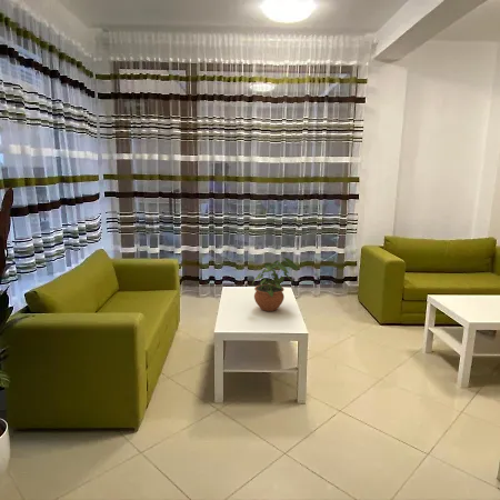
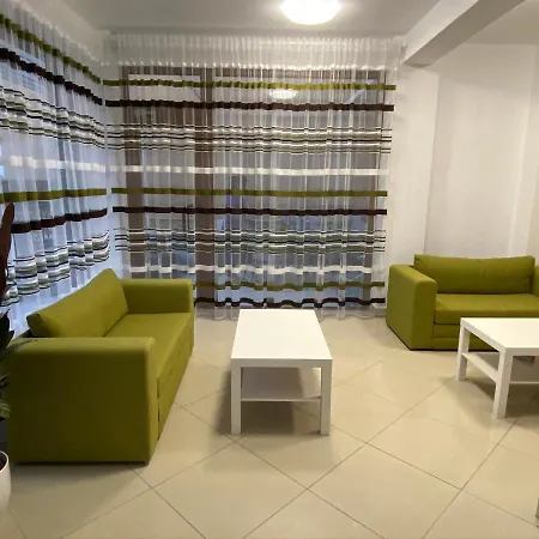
- potted plant [251,257,299,312]
